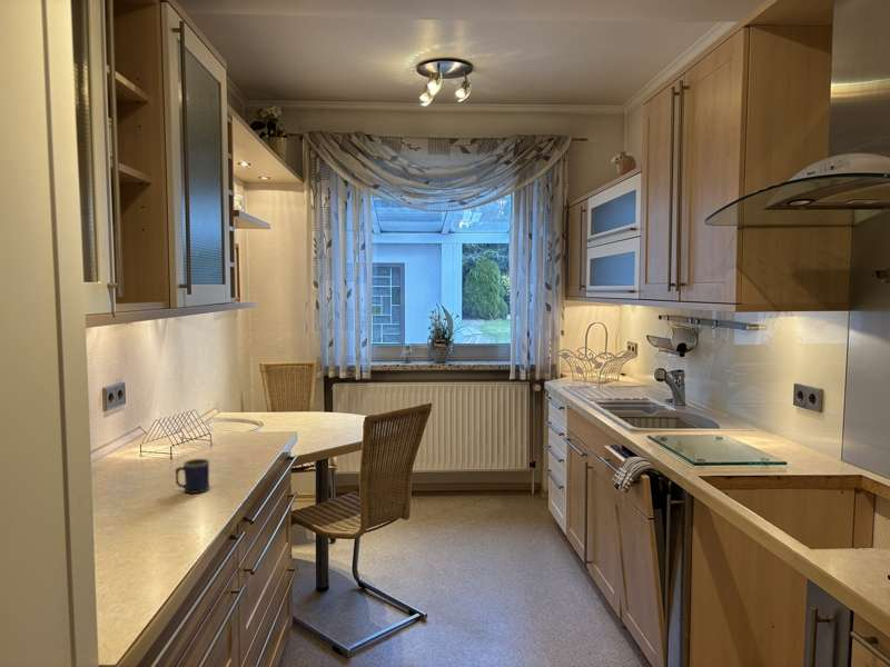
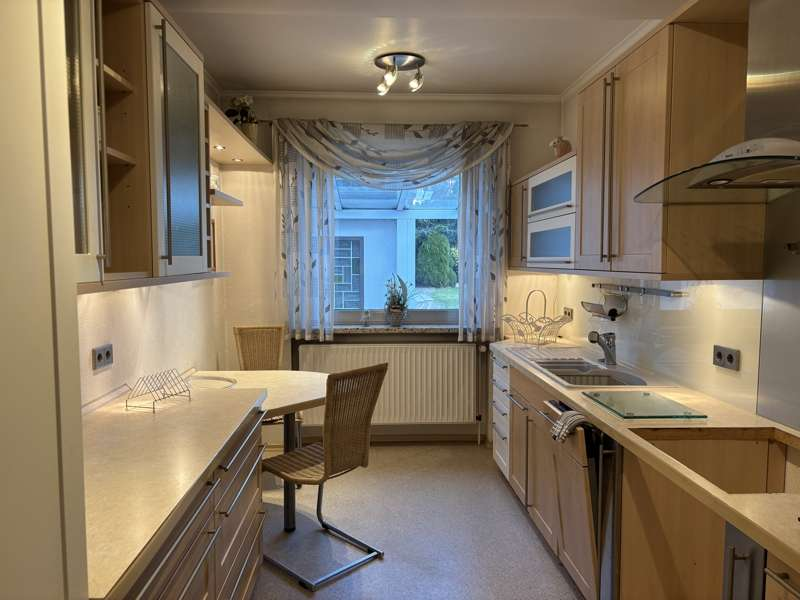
- mug [175,458,210,495]
